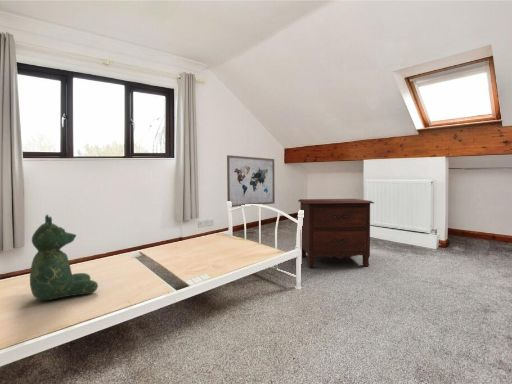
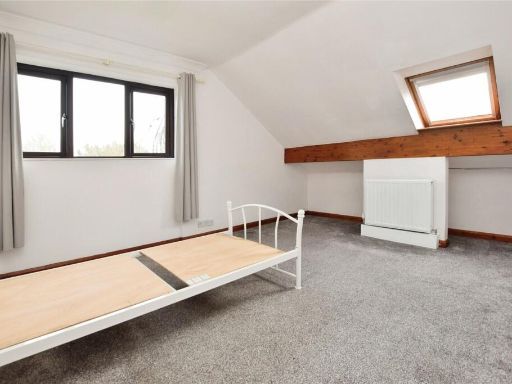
- wall art [226,154,276,208]
- teddy bear [29,214,99,301]
- nightstand [297,198,375,268]
